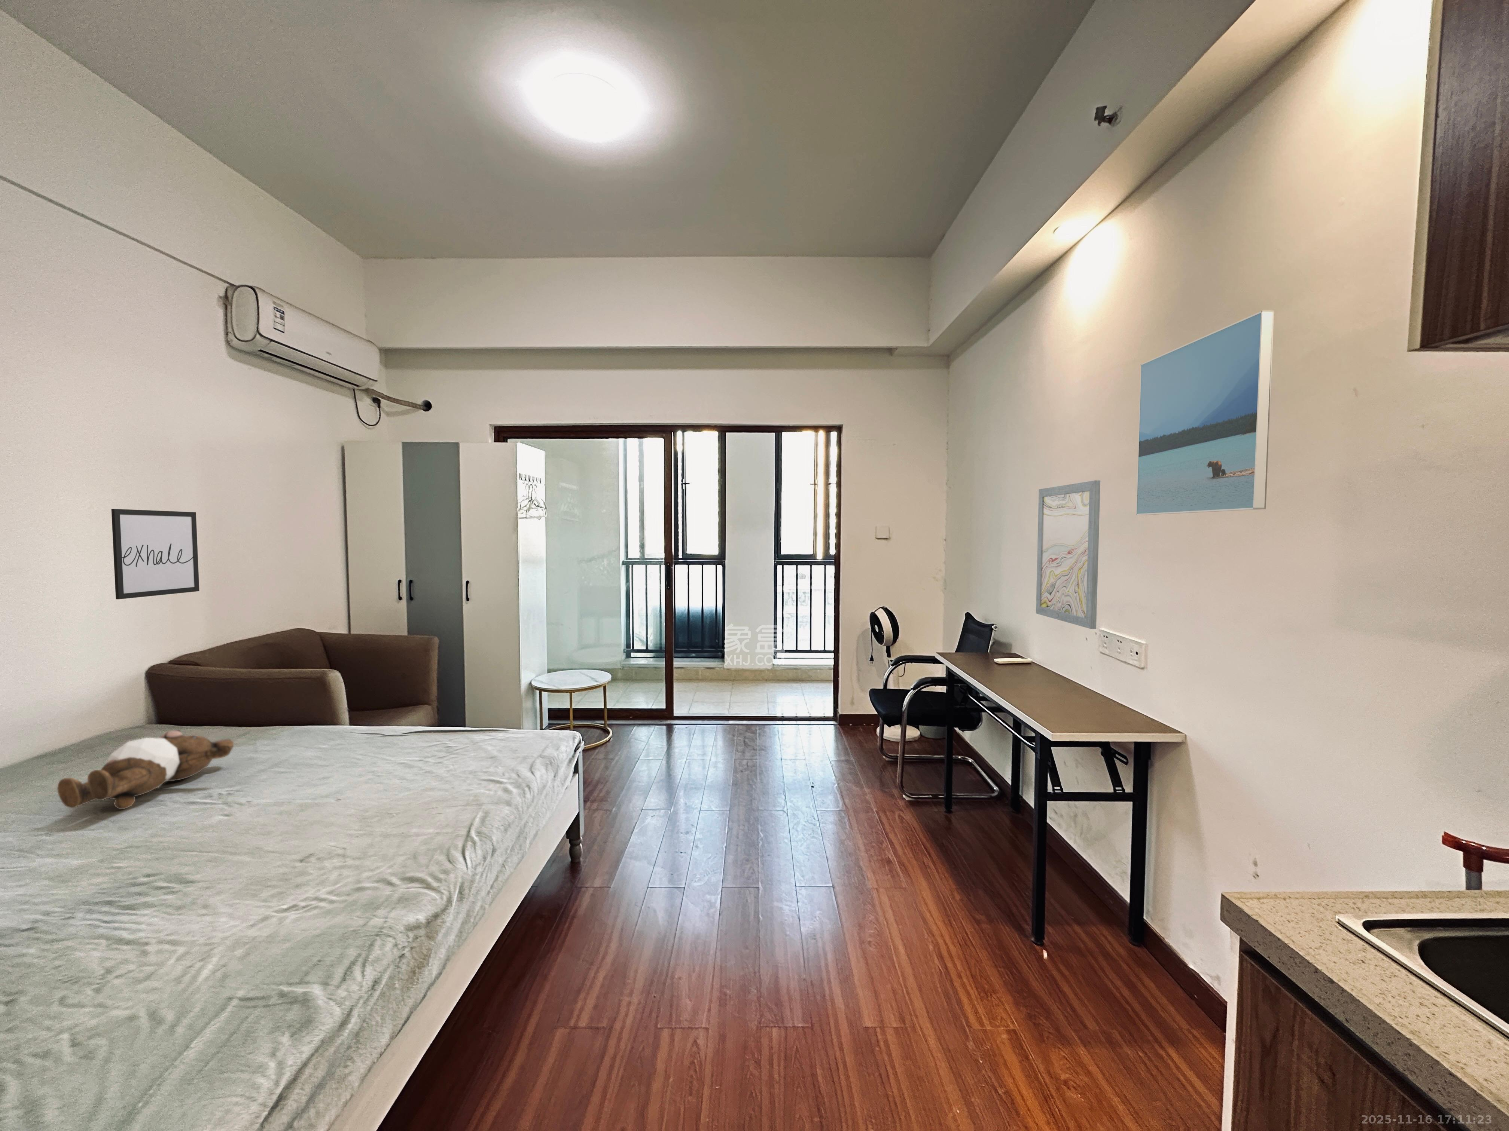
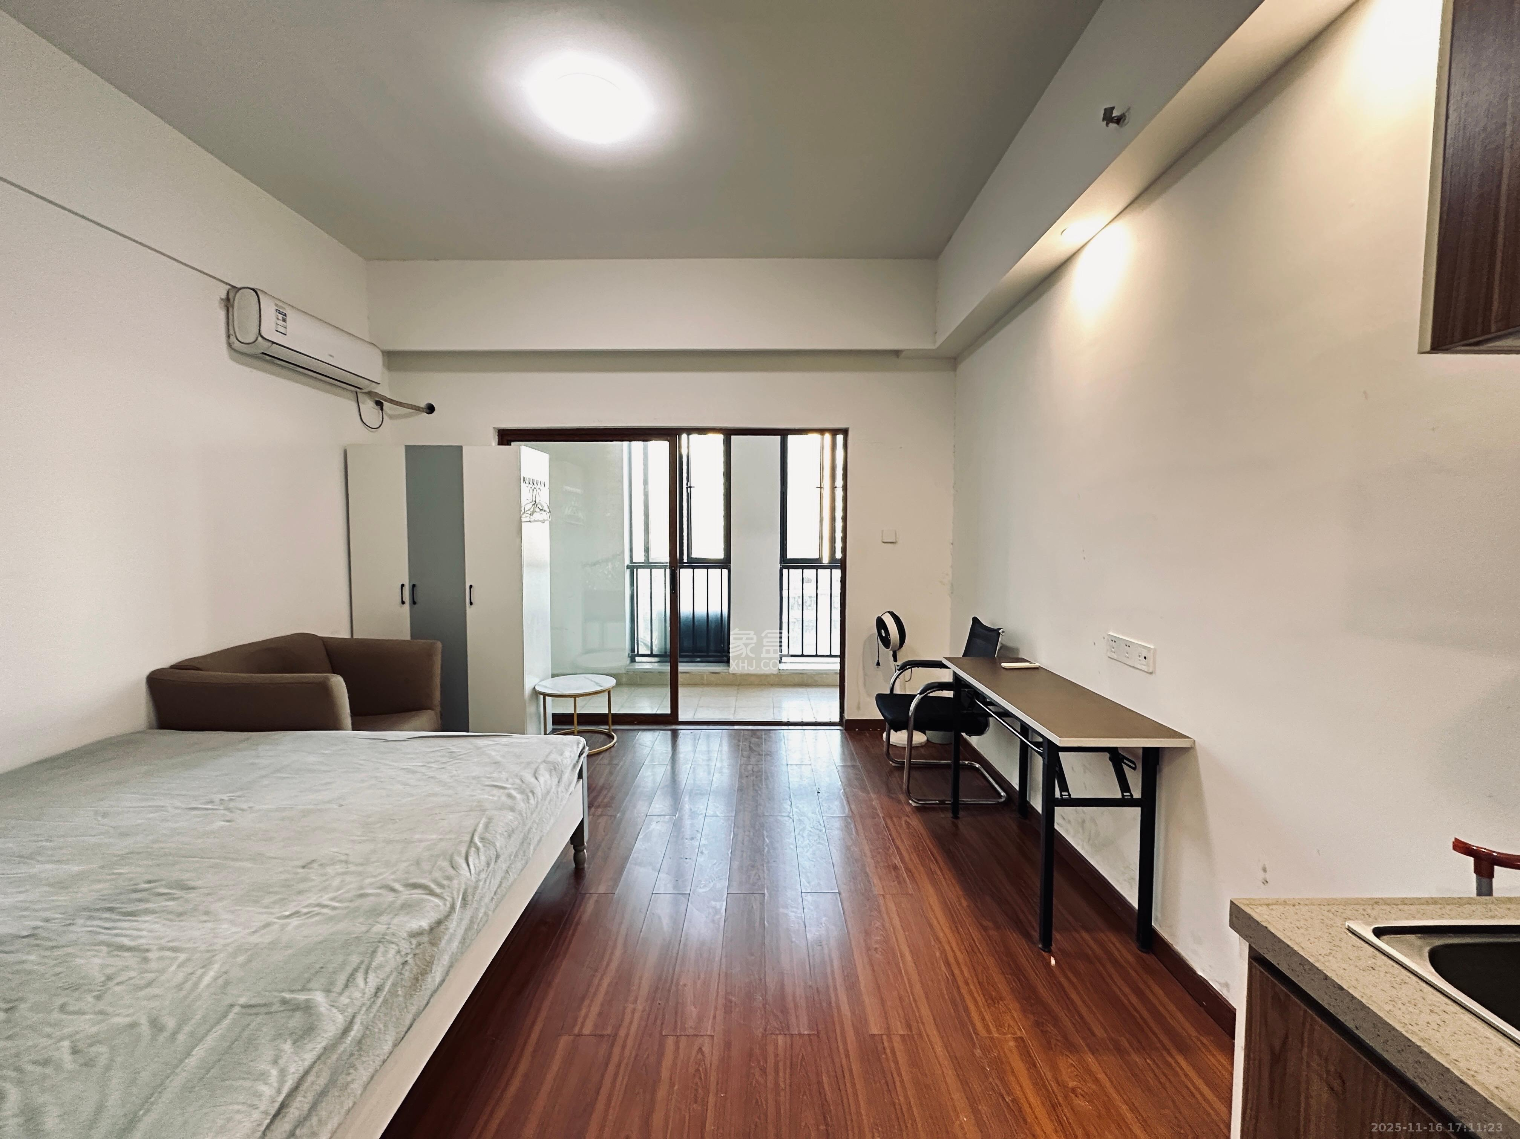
- wall art [1036,480,1100,630]
- wall art [111,508,200,600]
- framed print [1136,310,1275,516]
- teddy bear [57,729,234,810]
